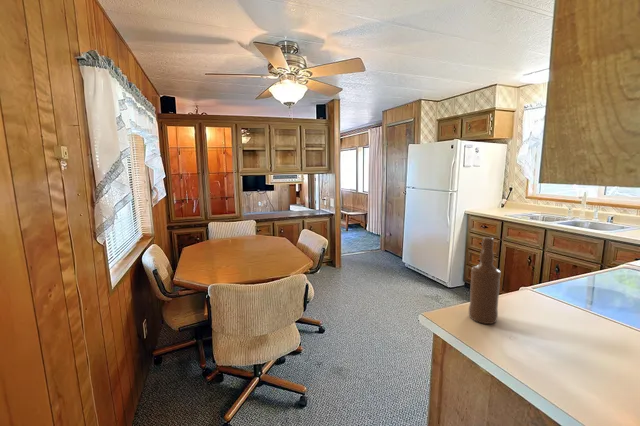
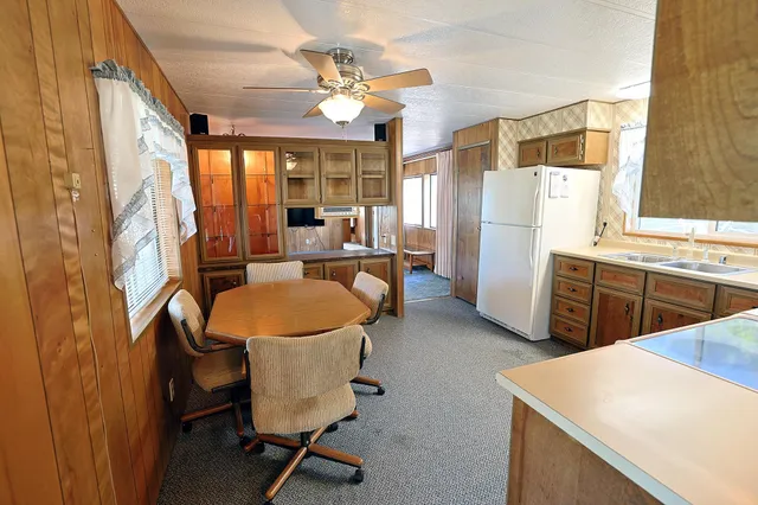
- bottle [468,236,502,325]
